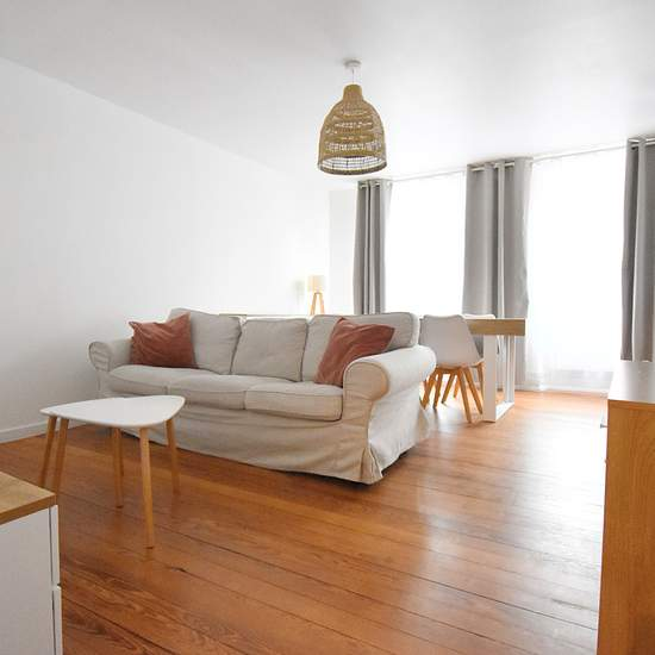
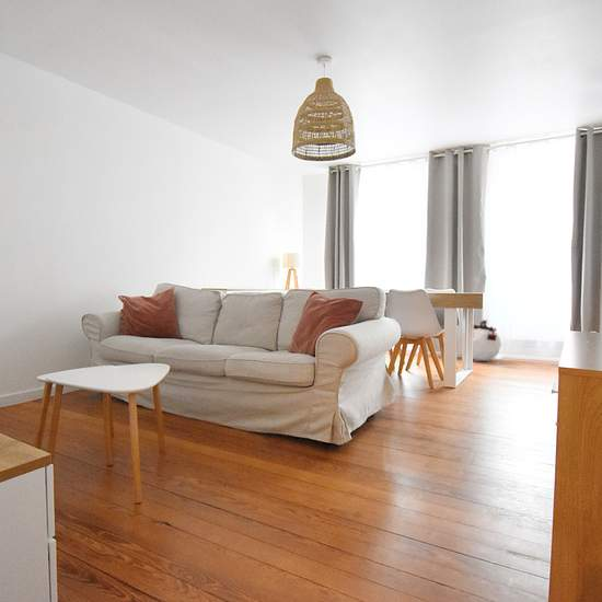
+ pouf [472,319,502,362]
